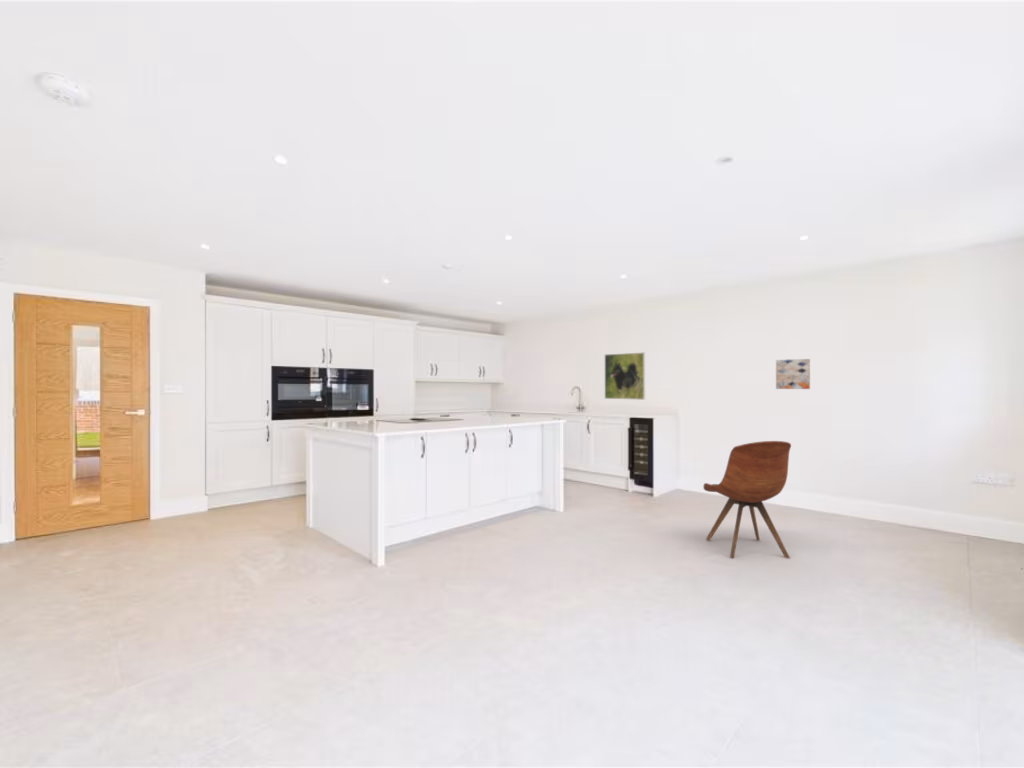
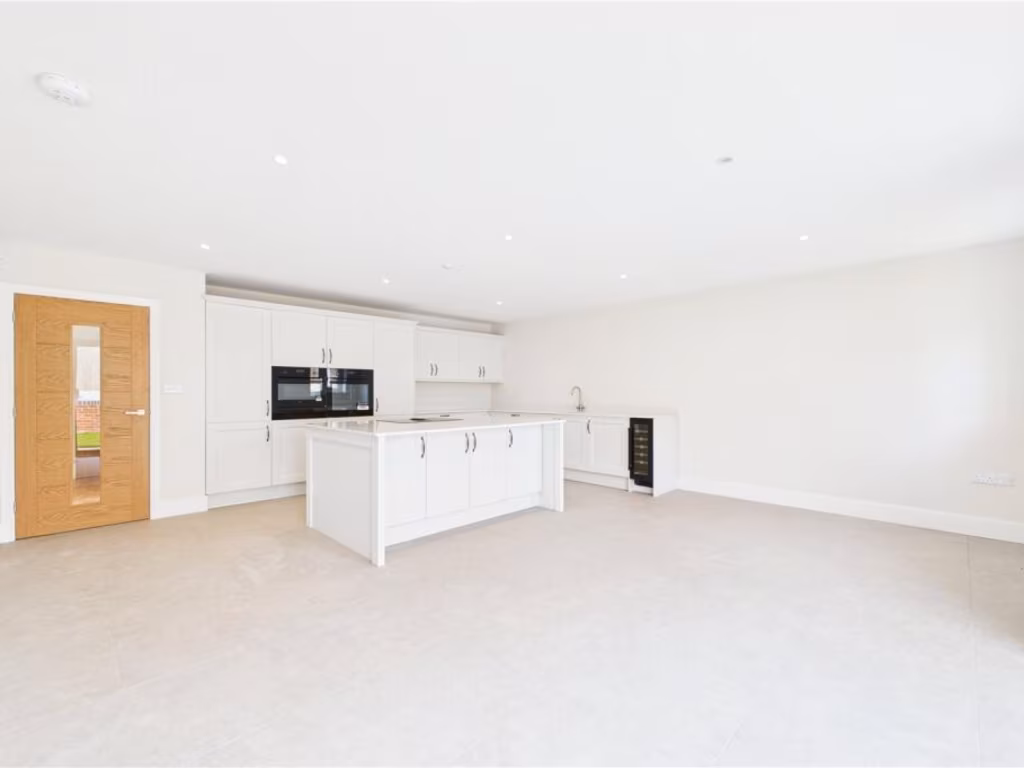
- dining chair [702,440,792,560]
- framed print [604,351,646,401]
- wall art [775,358,811,390]
